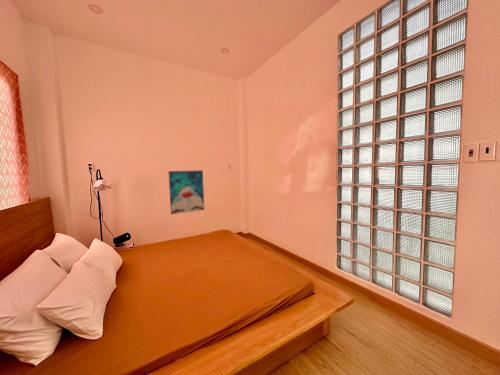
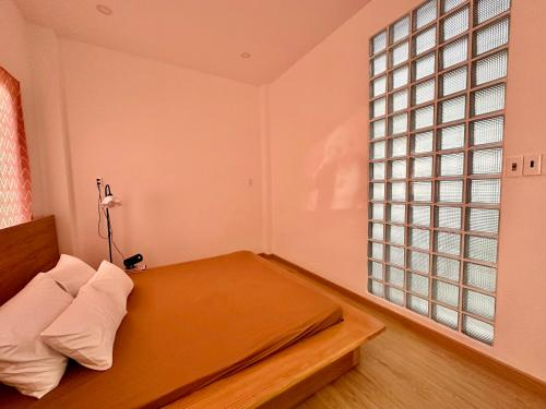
- wall art [167,169,205,215]
